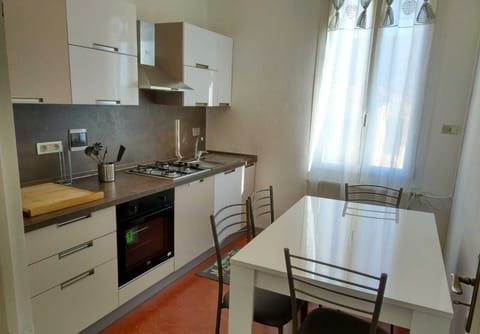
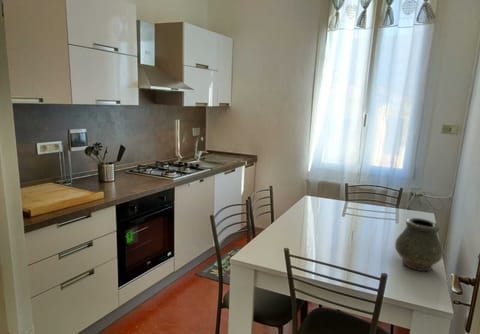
+ vase [394,217,444,272]
